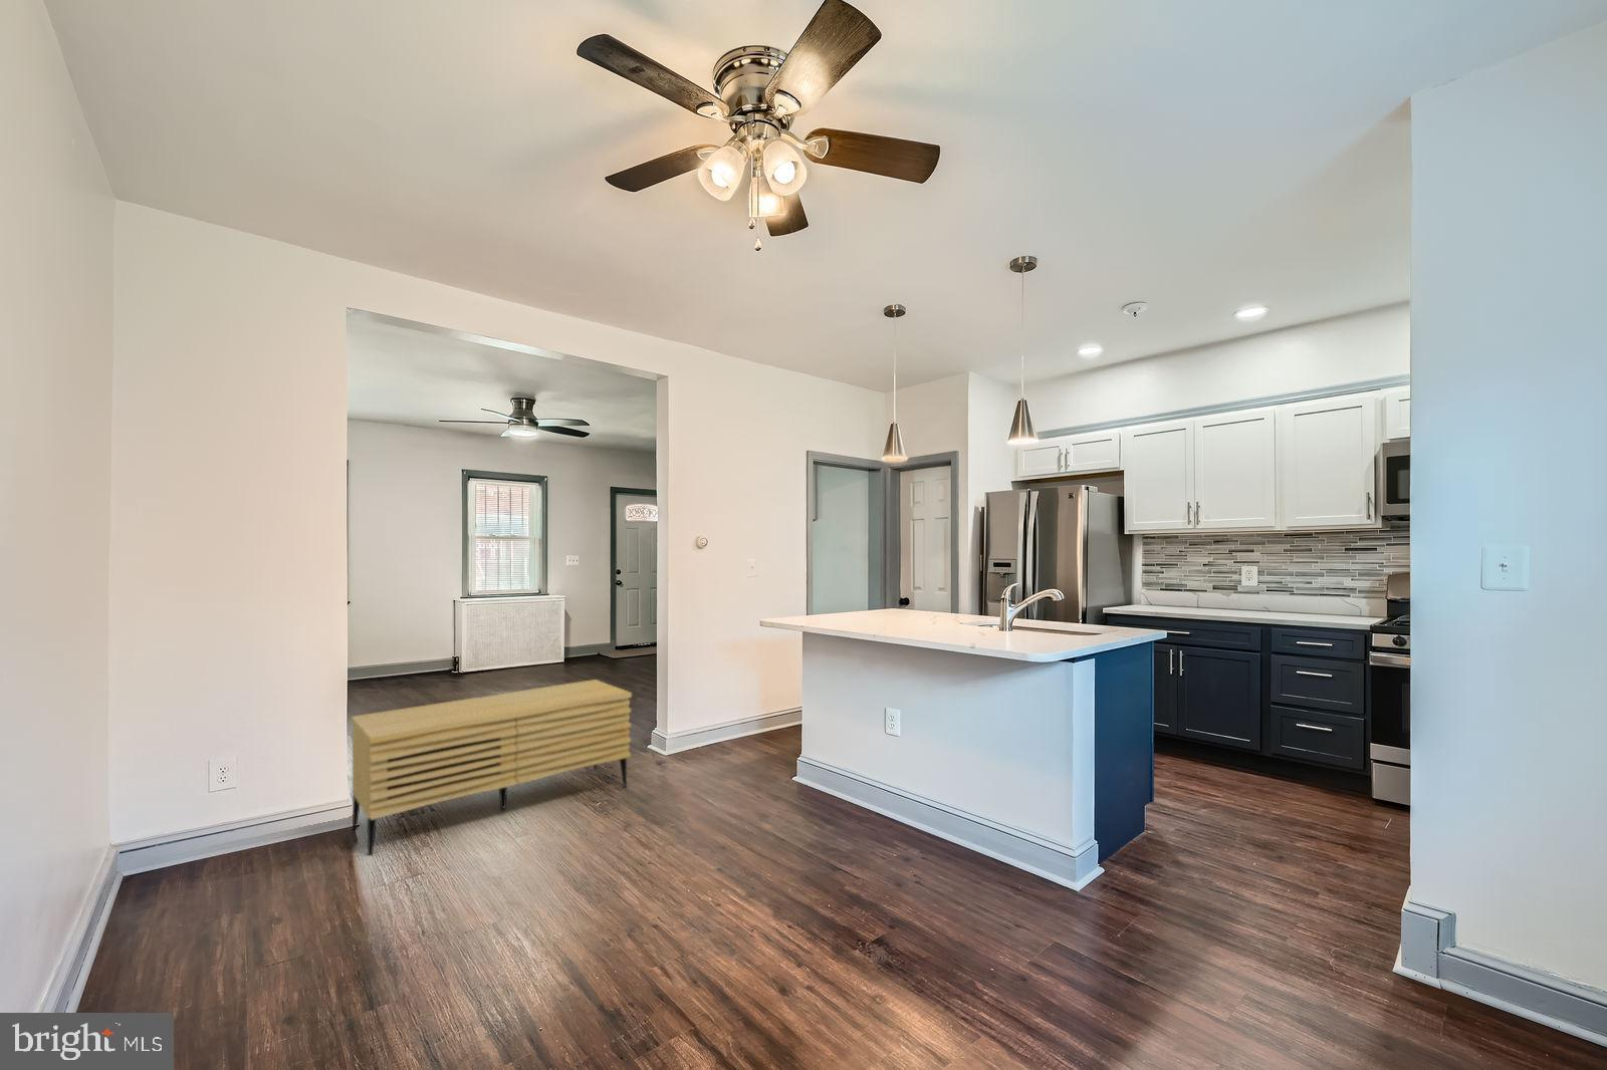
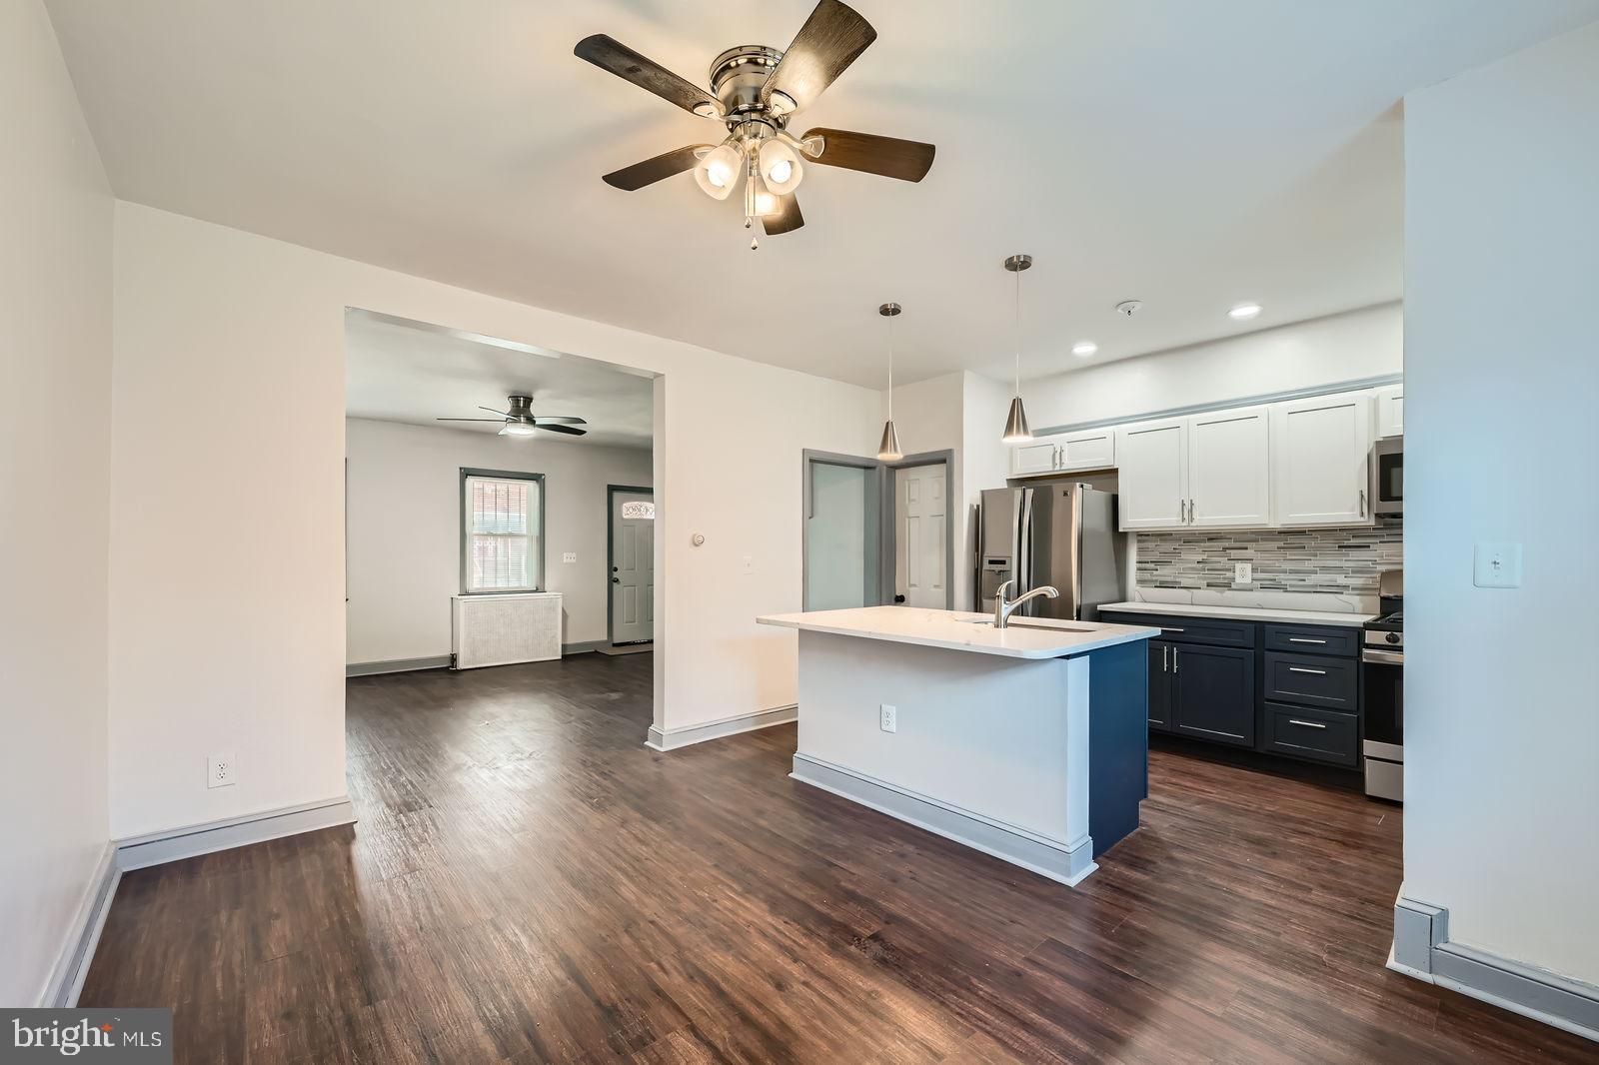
- sideboard [350,678,633,856]
